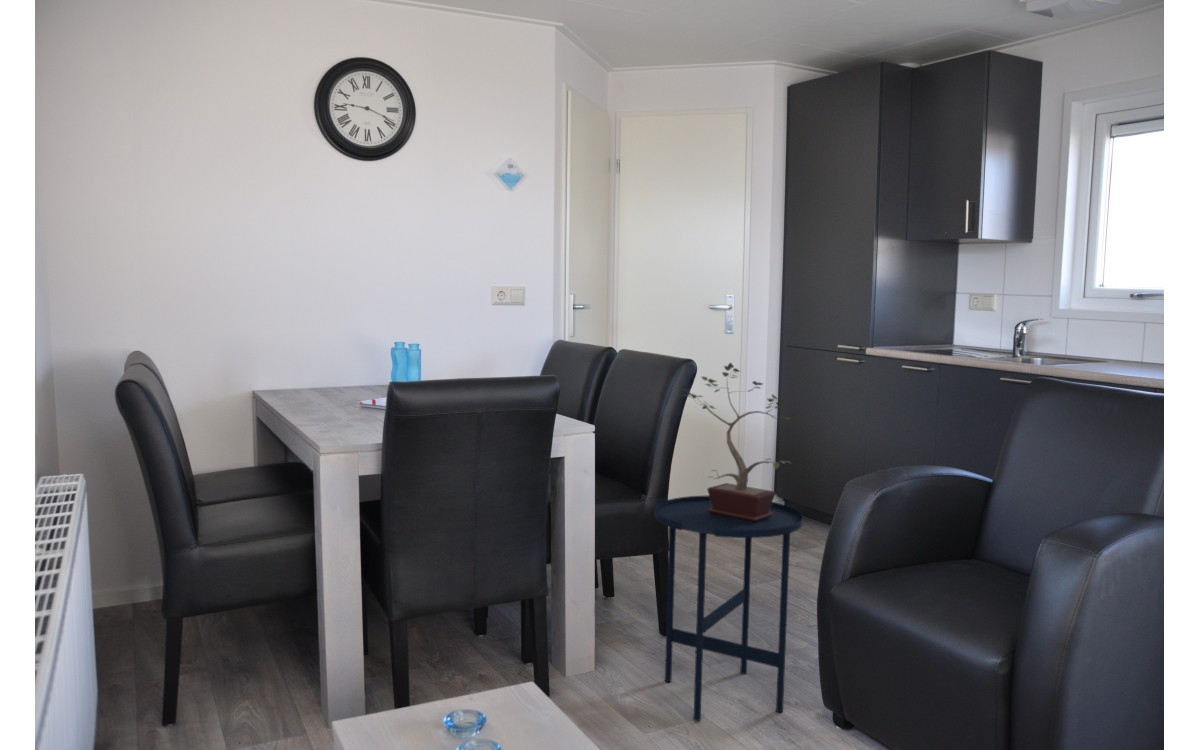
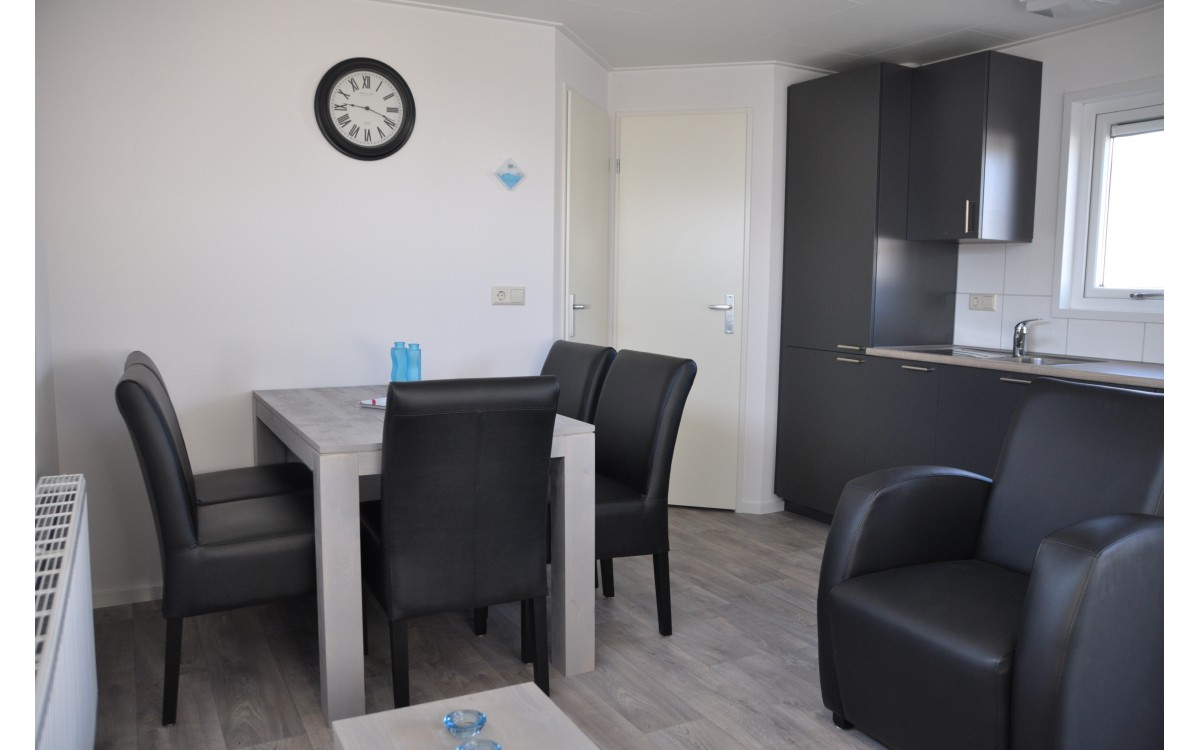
- potted plant [681,361,798,523]
- side table [654,495,804,722]
